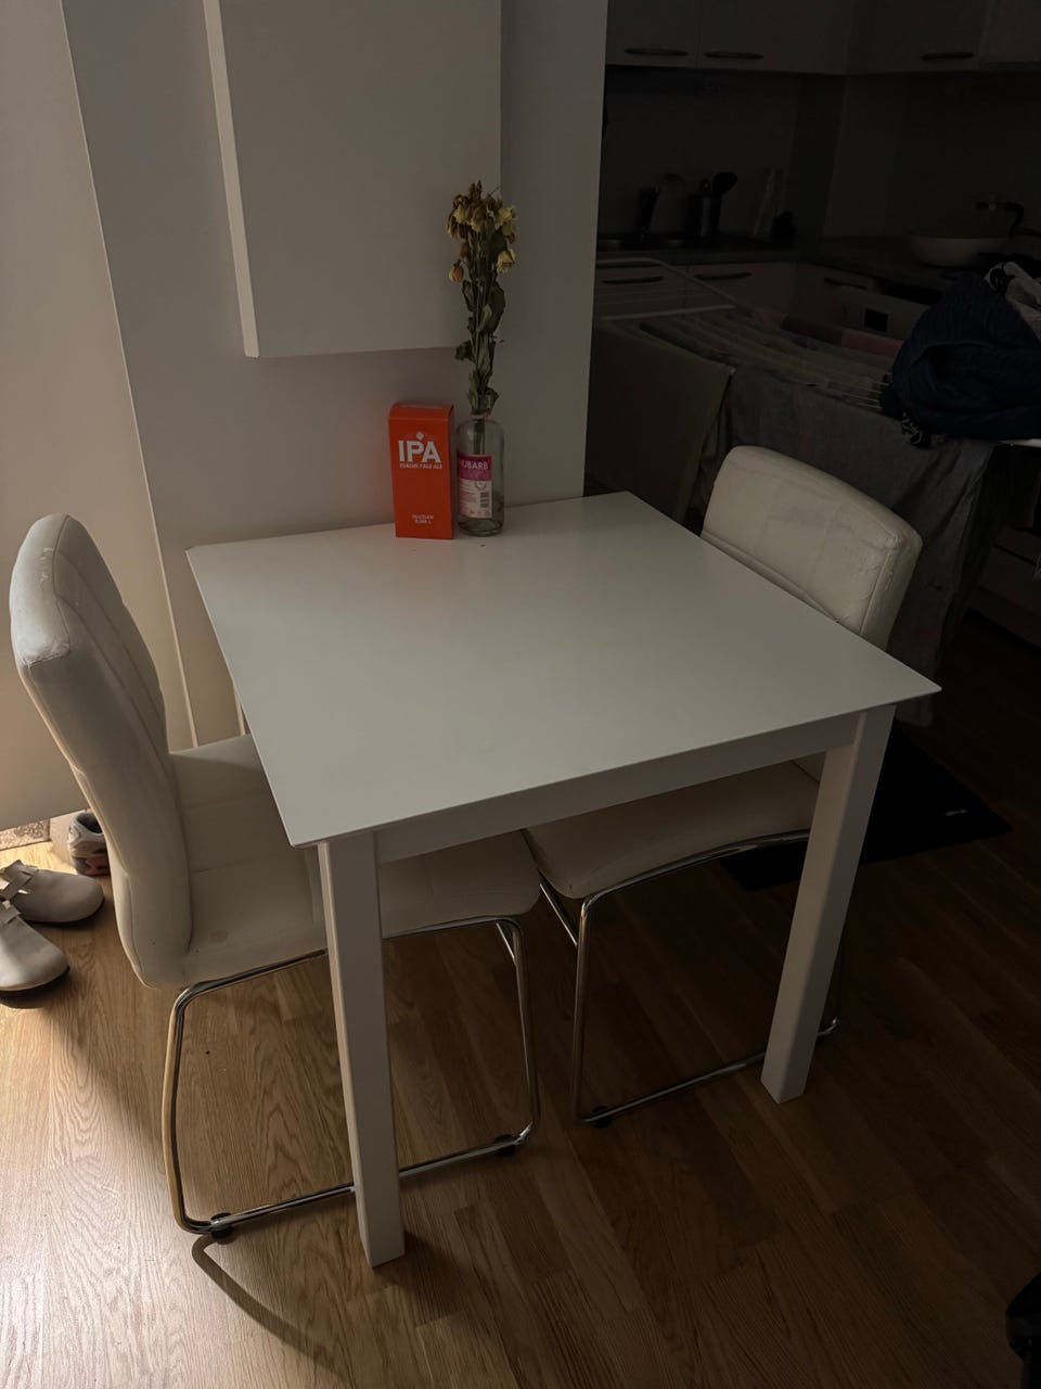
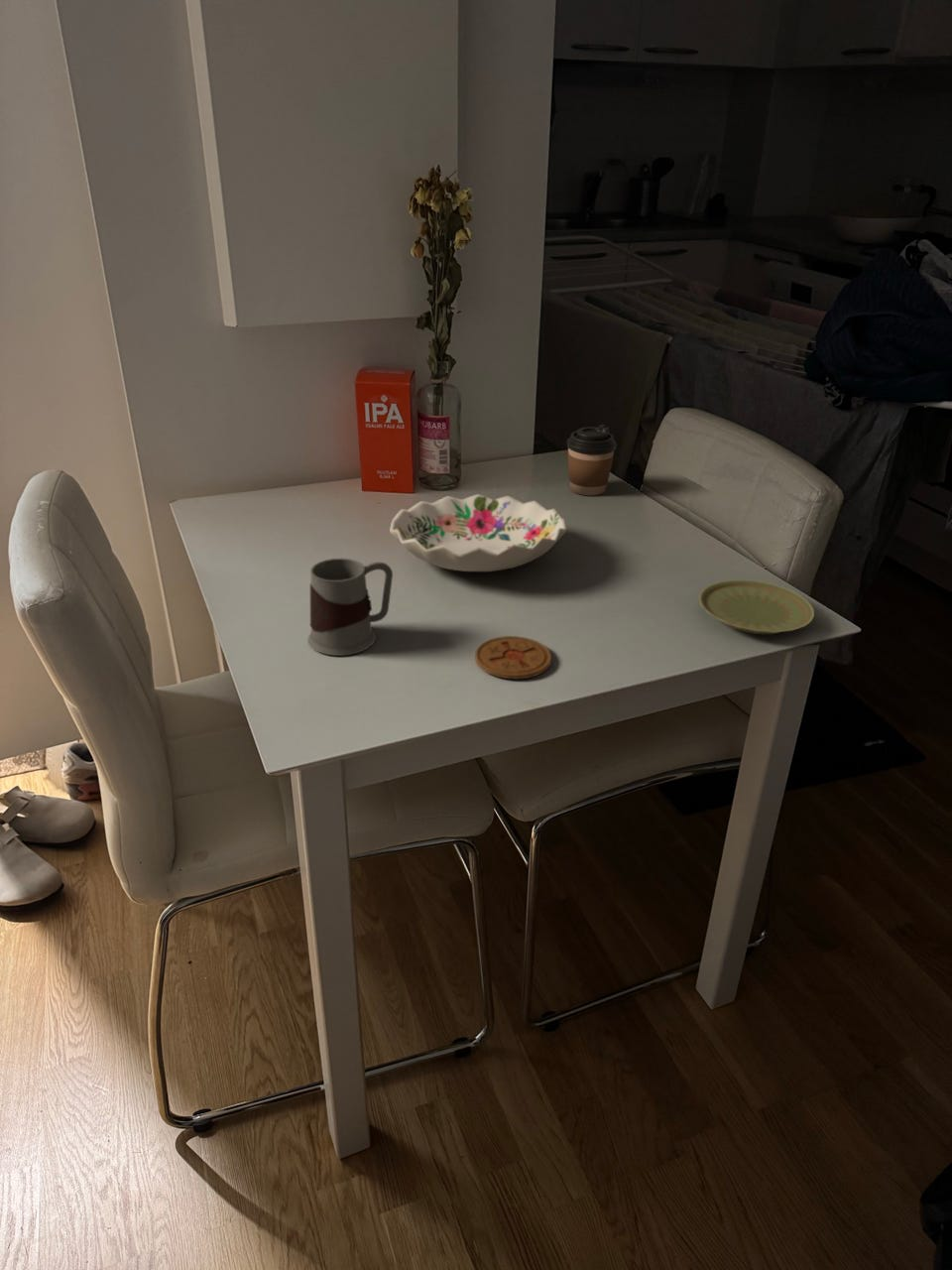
+ decorative bowl [389,493,568,572]
+ coaster [474,635,552,680]
+ plate [698,578,815,635]
+ mug [307,558,394,657]
+ coffee cup [566,424,617,496]
